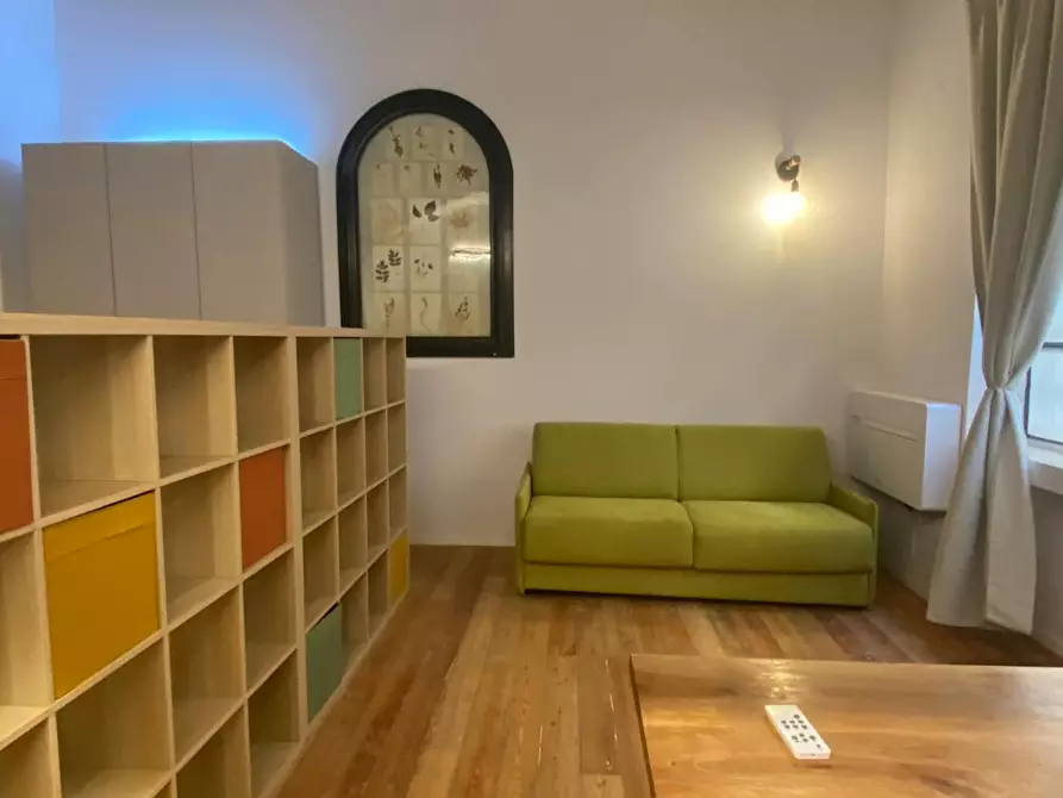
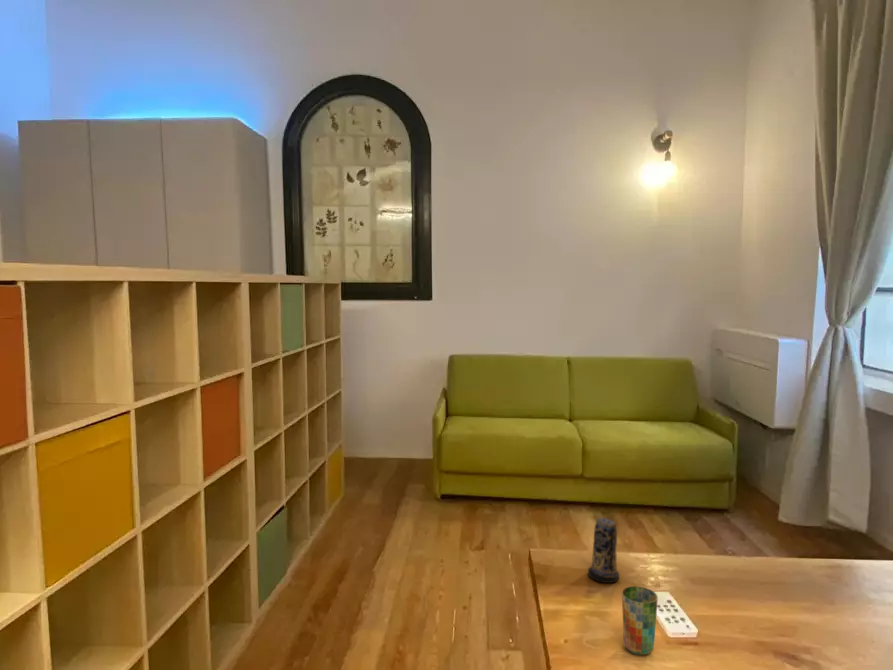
+ cup [621,585,659,656]
+ candle [587,517,620,584]
